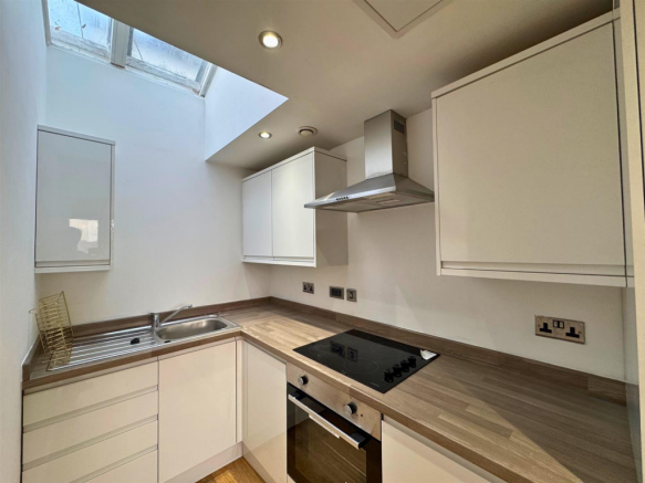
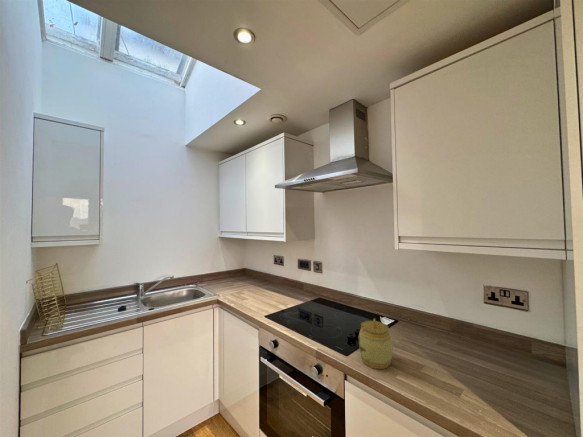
+ jar [357,317,394,370]
